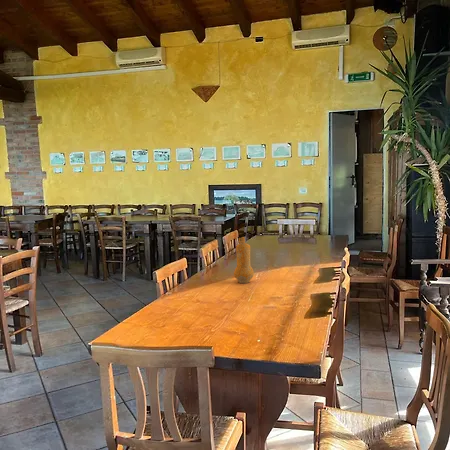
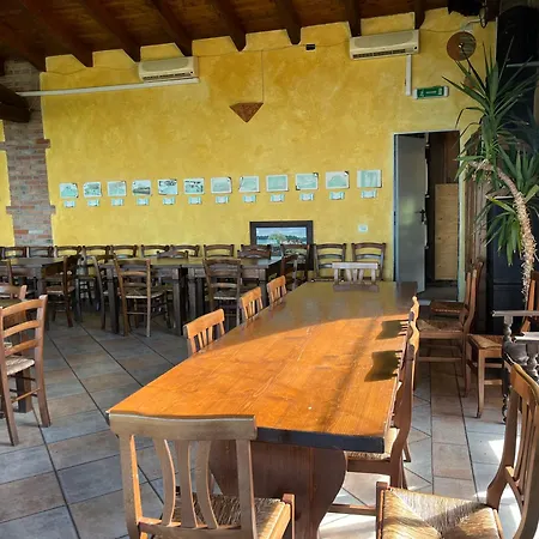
- pepper mill [233,236,255,284]
